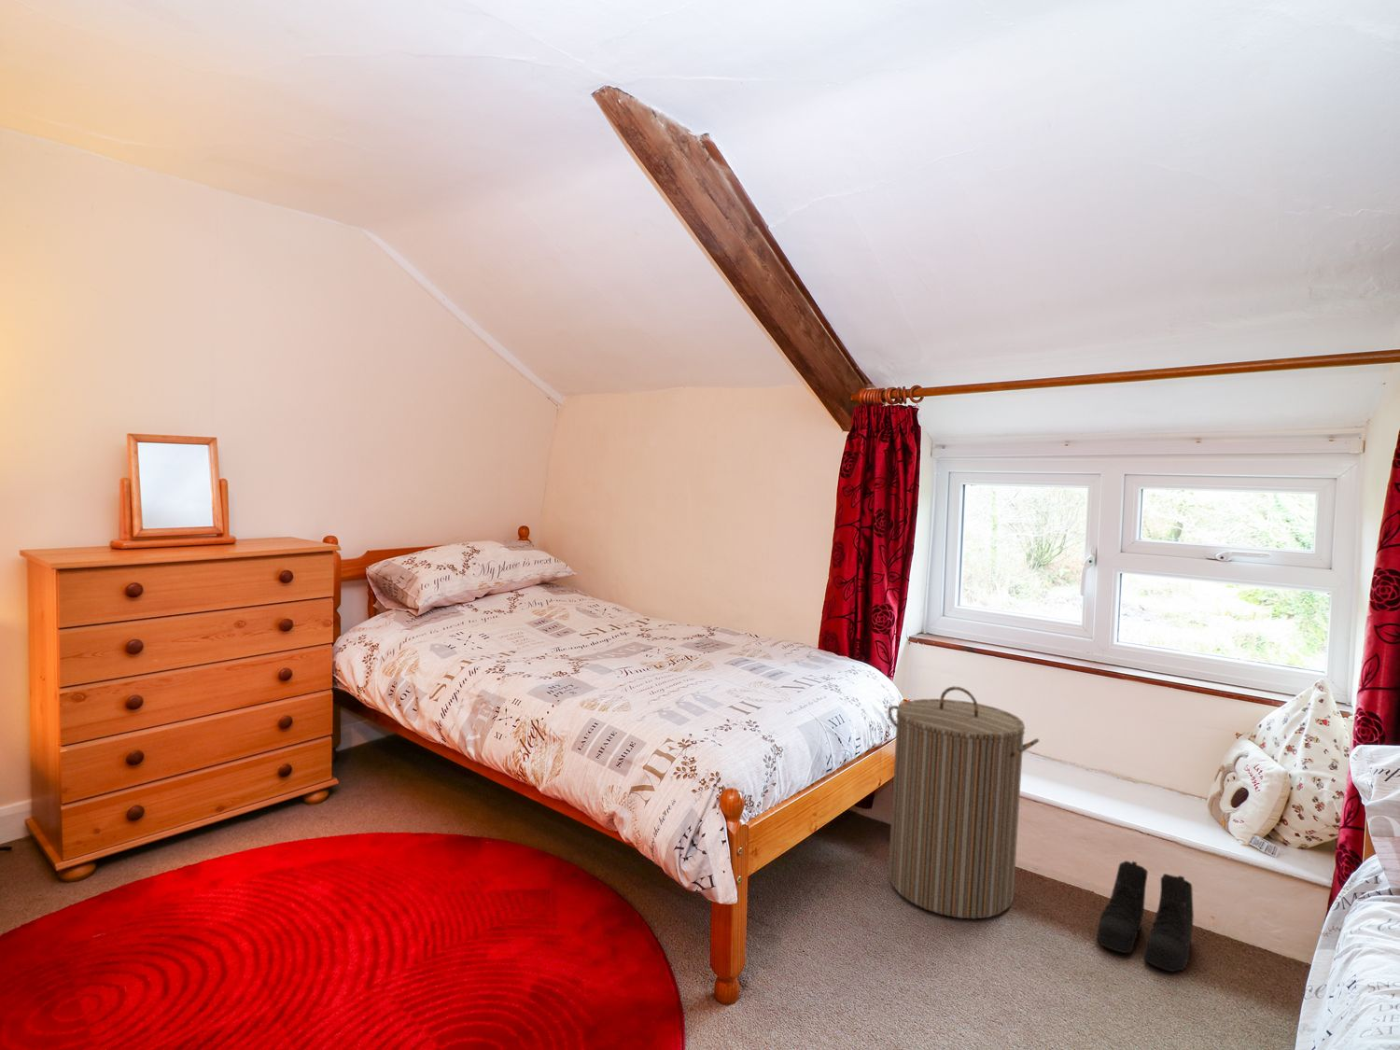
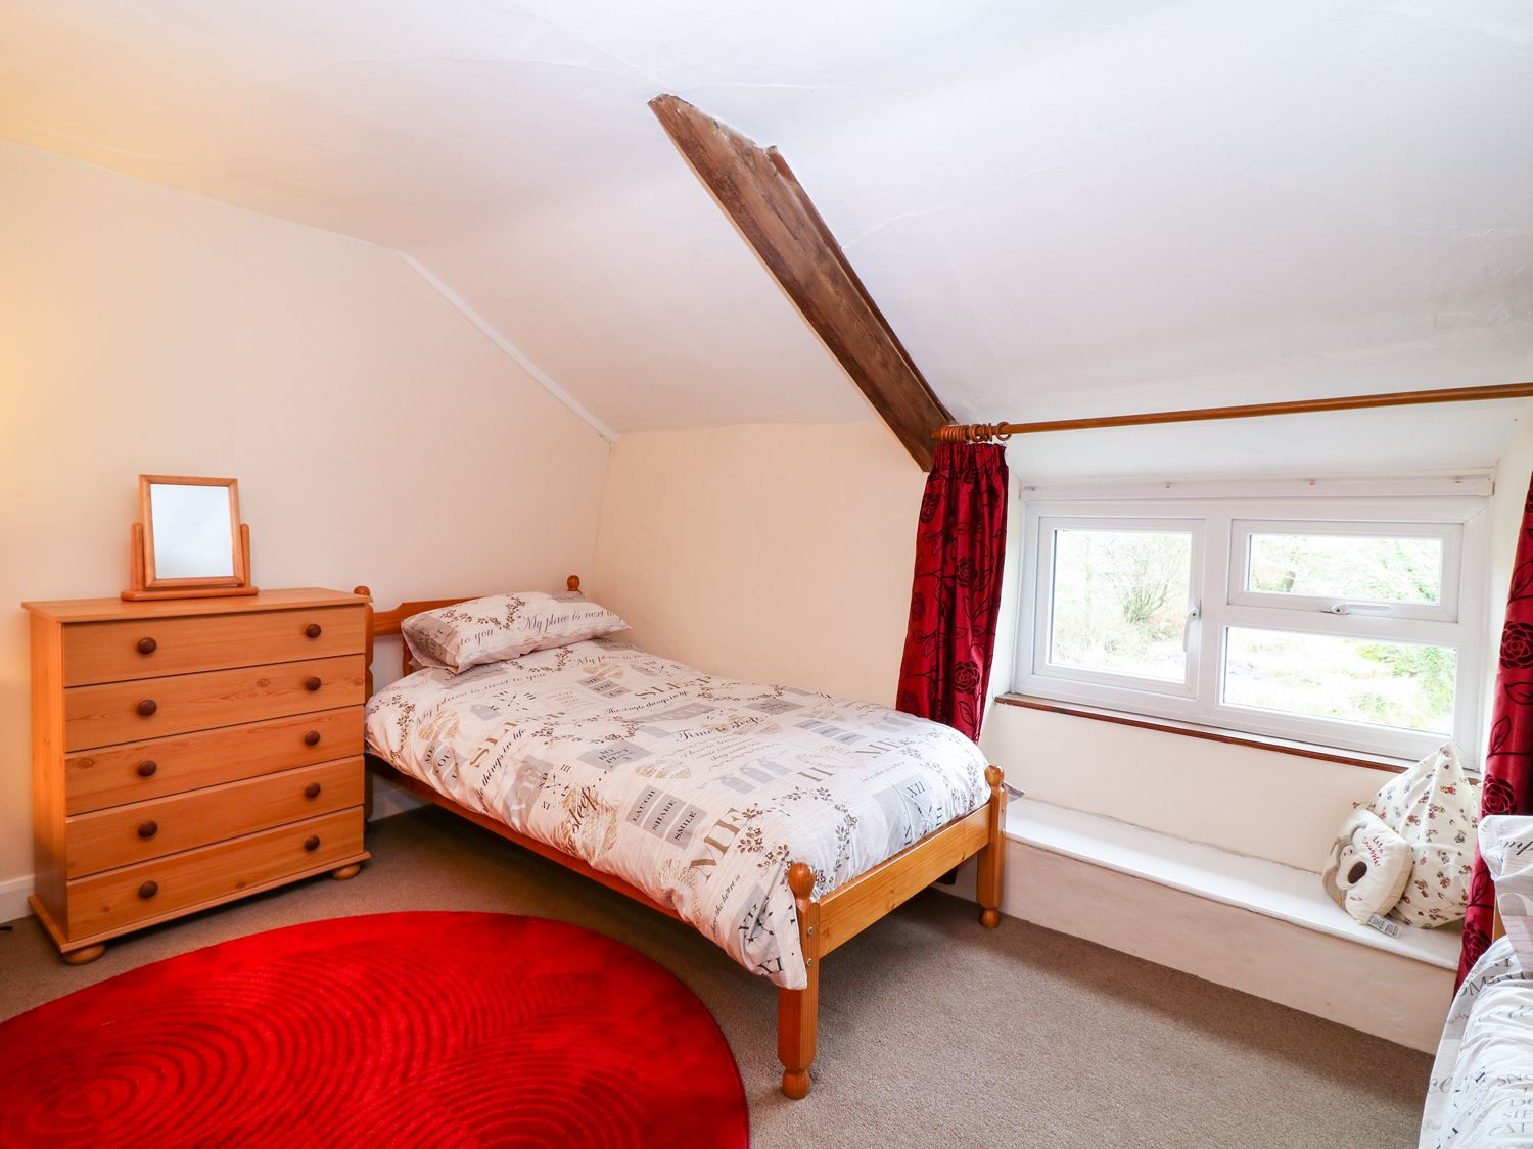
- boots [1097,859,1195,973]
- laundry hamper [886,686,1040,920]
